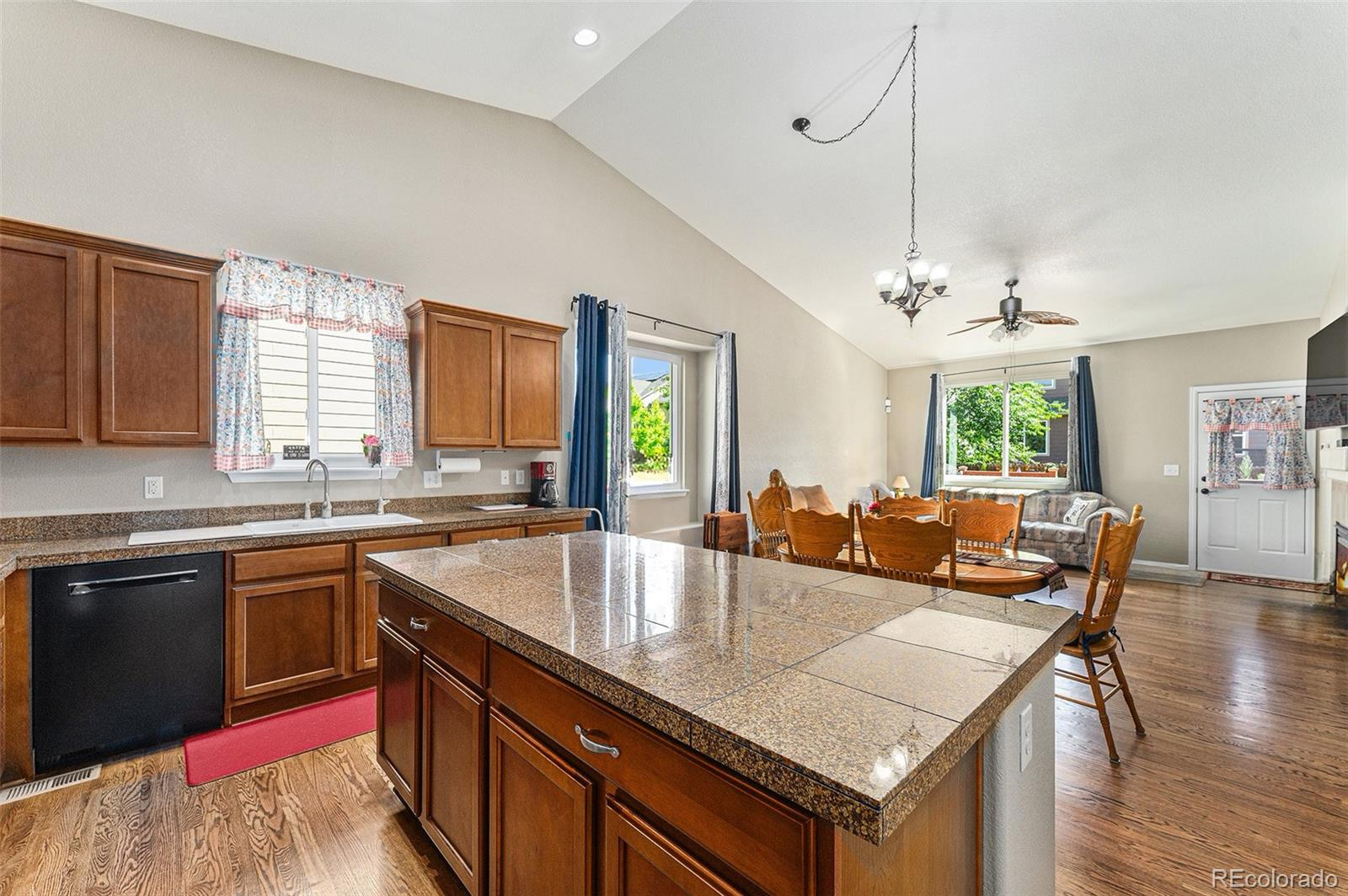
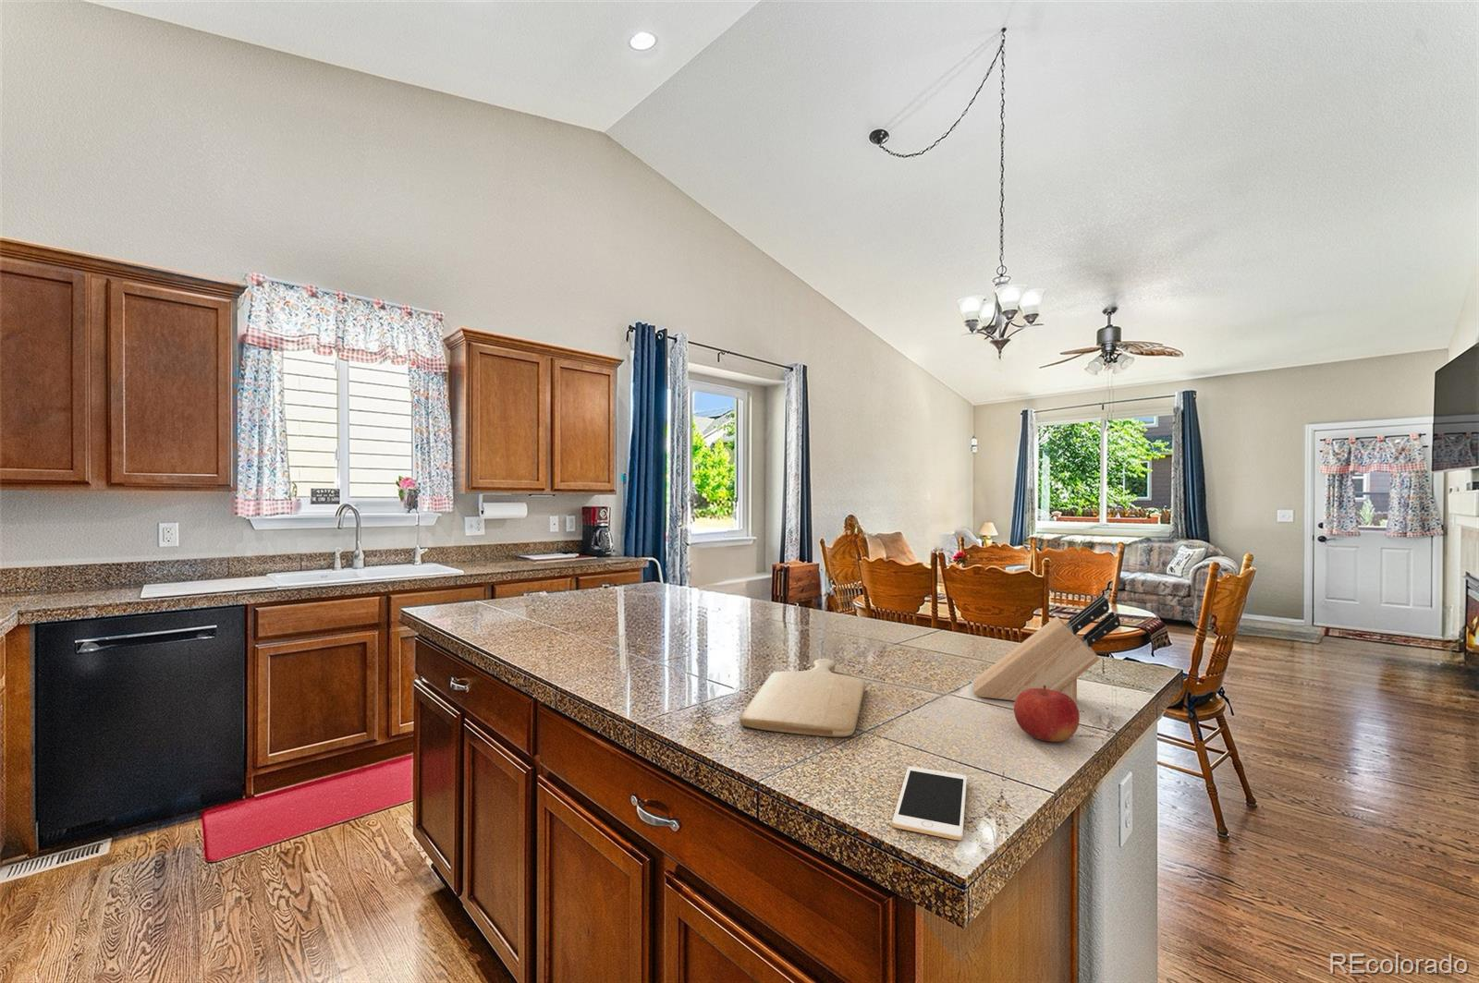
+ fruit [1013,685,1081,743]
+ knife block [972,594,1121,705]
+ chopping board [738,658,866,738]
+ cell phone [891,766,968,841]
